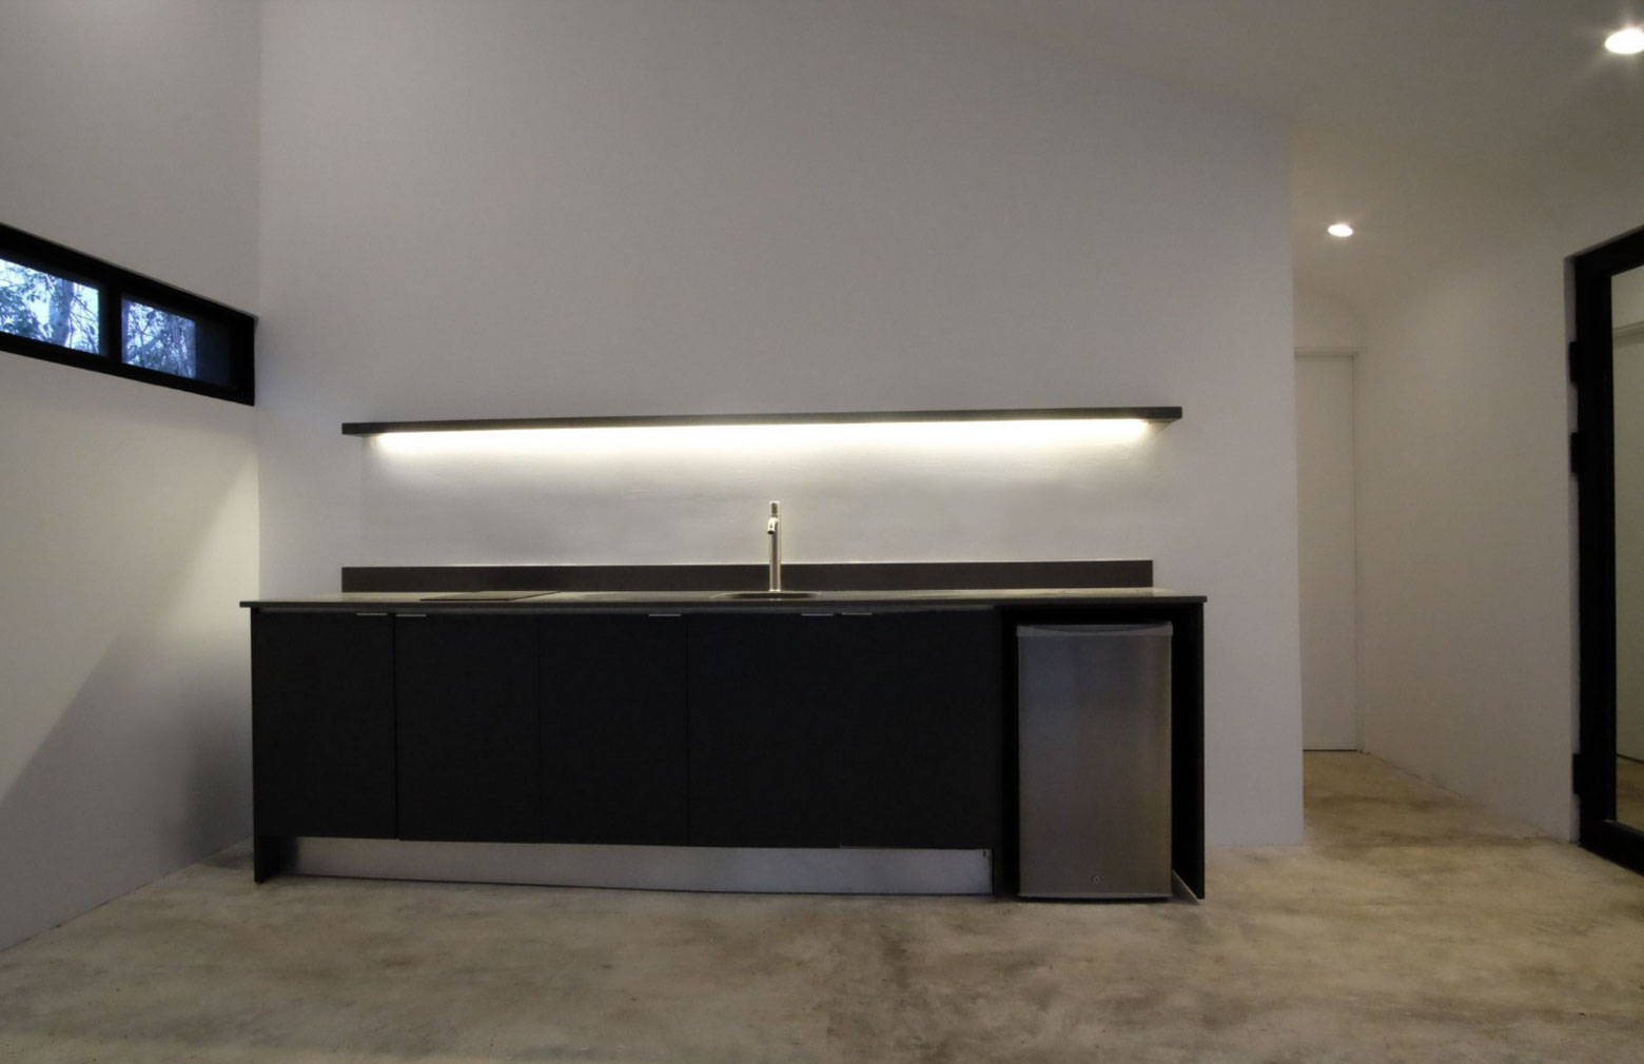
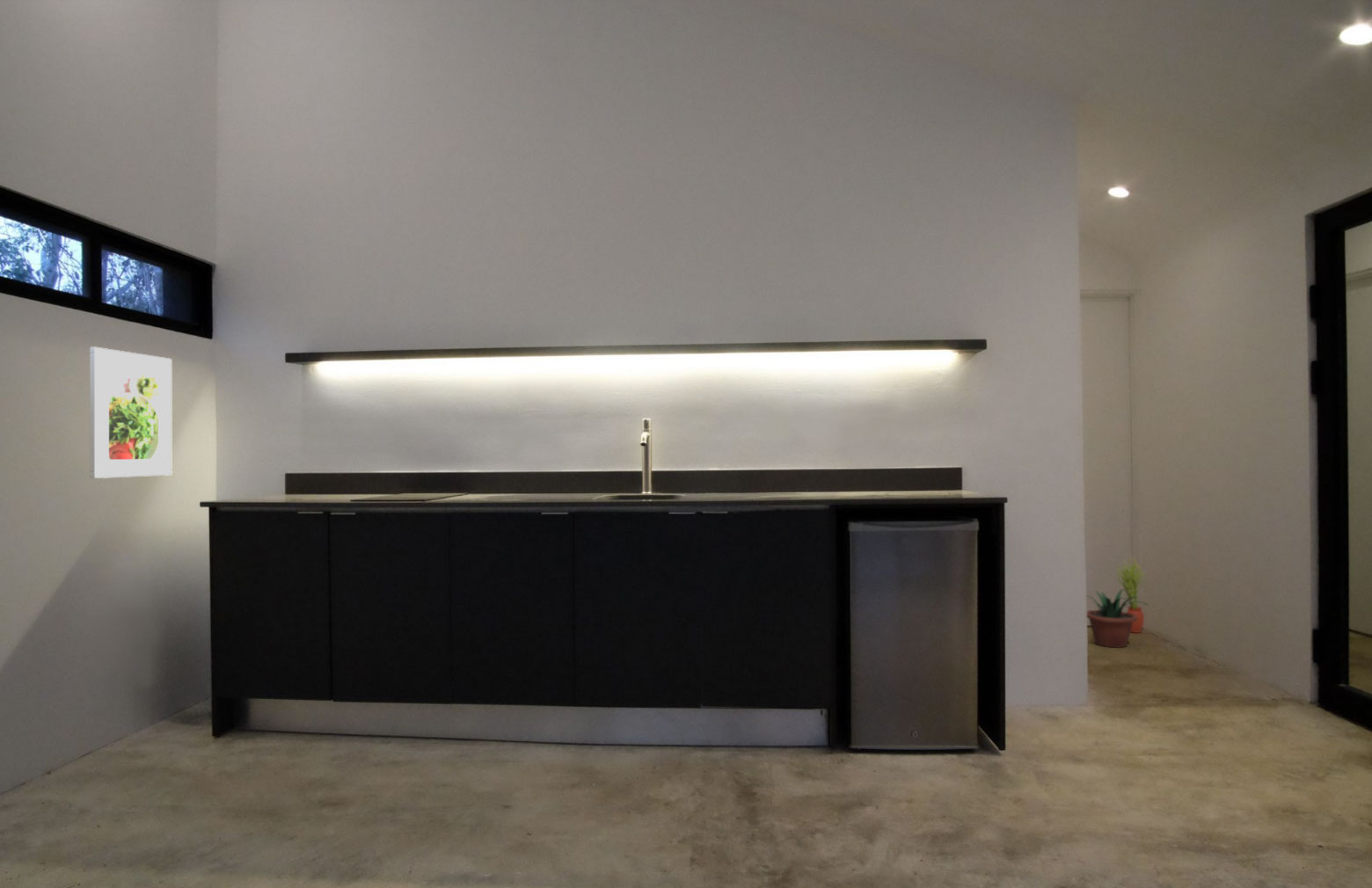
+ potted plant [1086,588,1149,649]
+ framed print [89,346,172,479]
+ potted plant [1115,557,1145,634]
